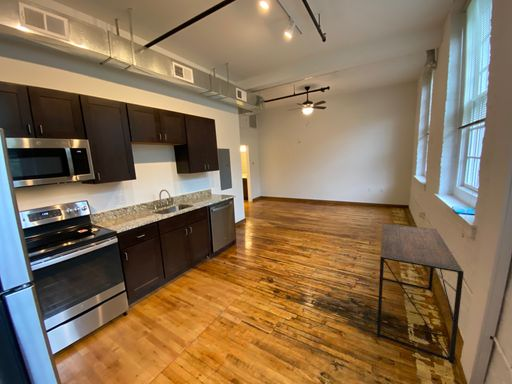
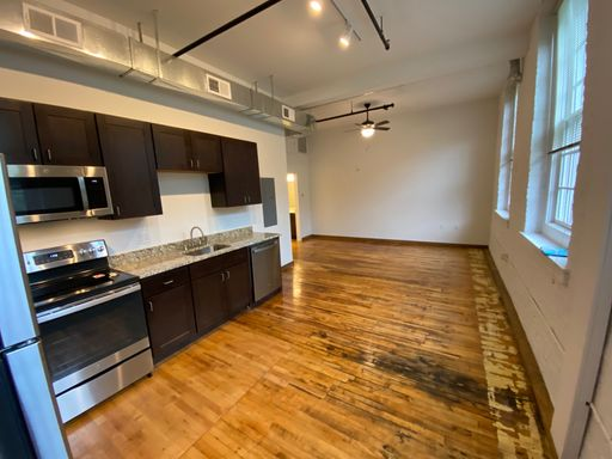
- desk [376,223,465,365]
